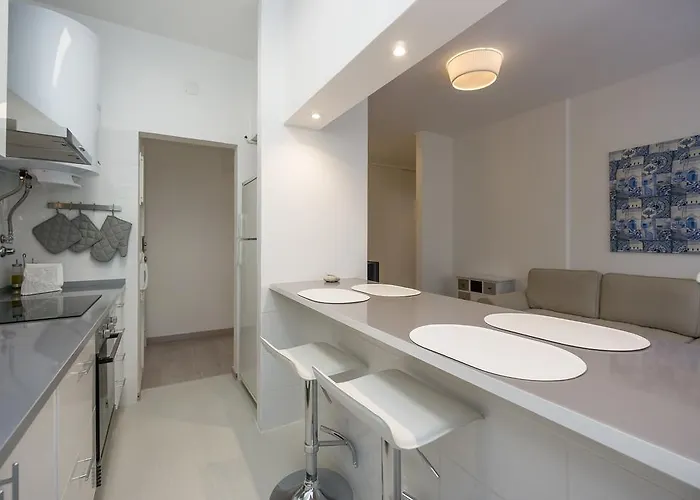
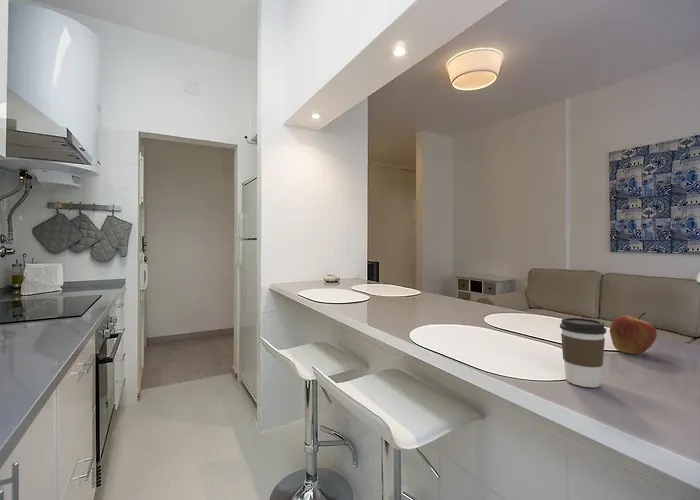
+ coffee cup [559,317,607,388]
+ apple [609,312,658,355]
